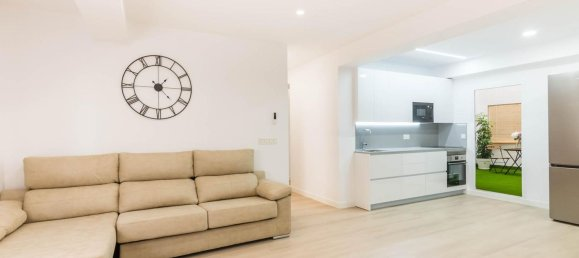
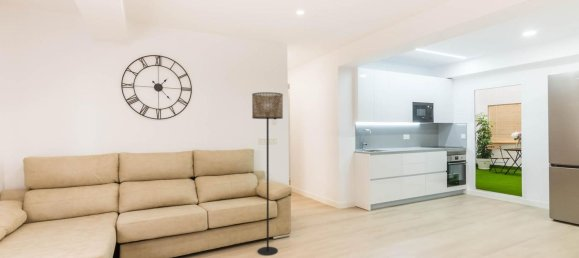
+ floor lamp [251,91,284,256]
